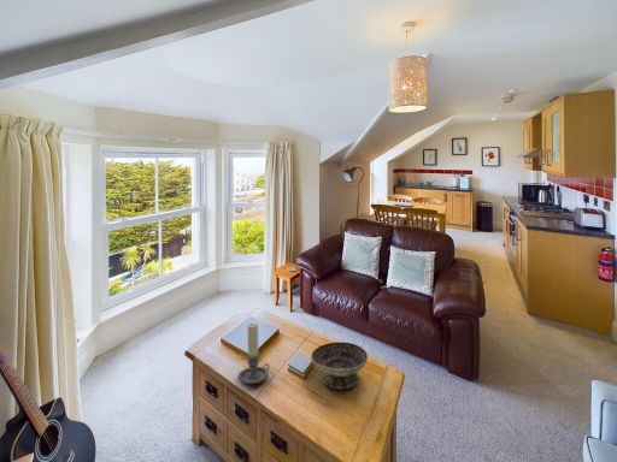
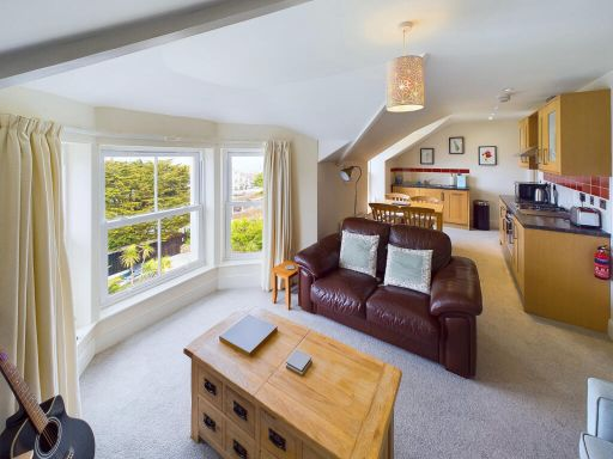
- candle holder [237,322,270,385]
- decorative bowl [310,340,369,390]
